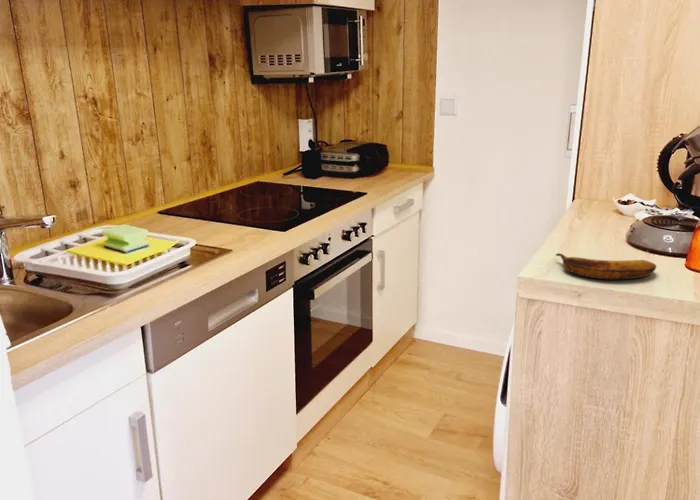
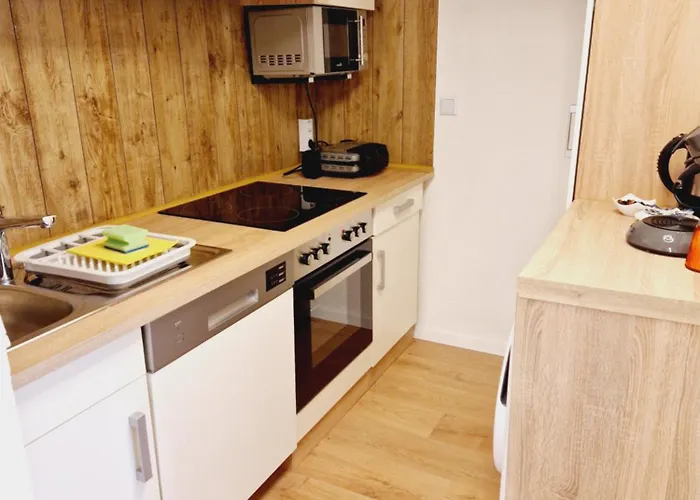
- banana [555,252,657,280]
